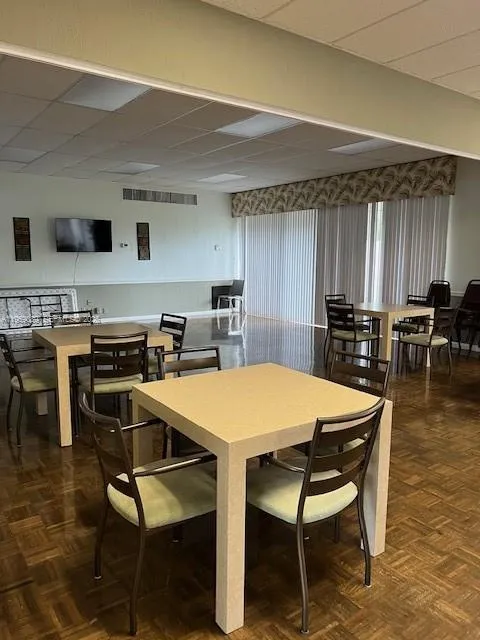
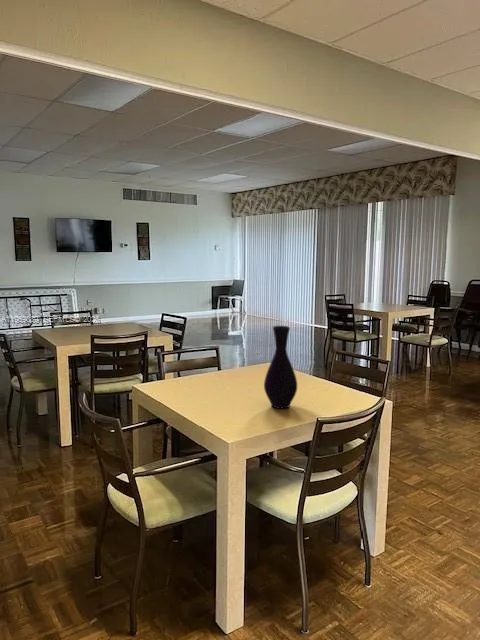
+ vase [263,325,298,410]
